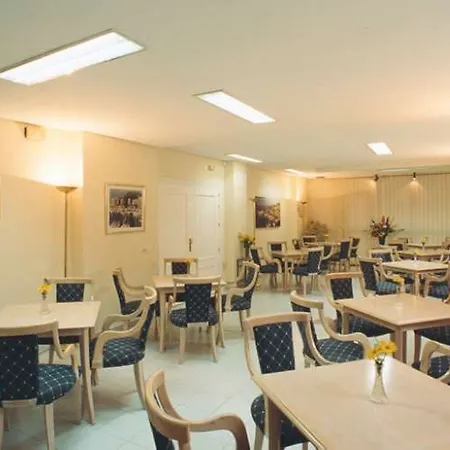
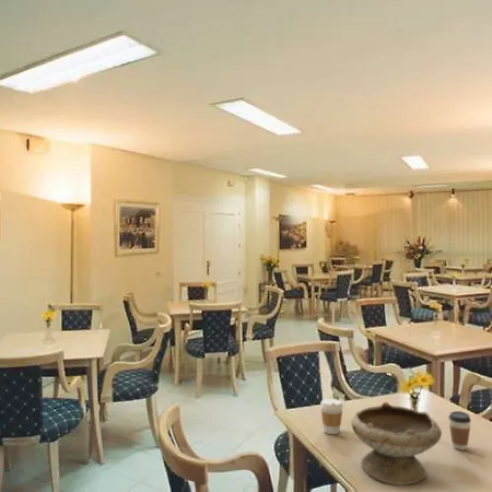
+ coffee cup [319,398,344,435]
+ bowl [351,401,443,487]
+ coffee cup [447,410,472,450]
